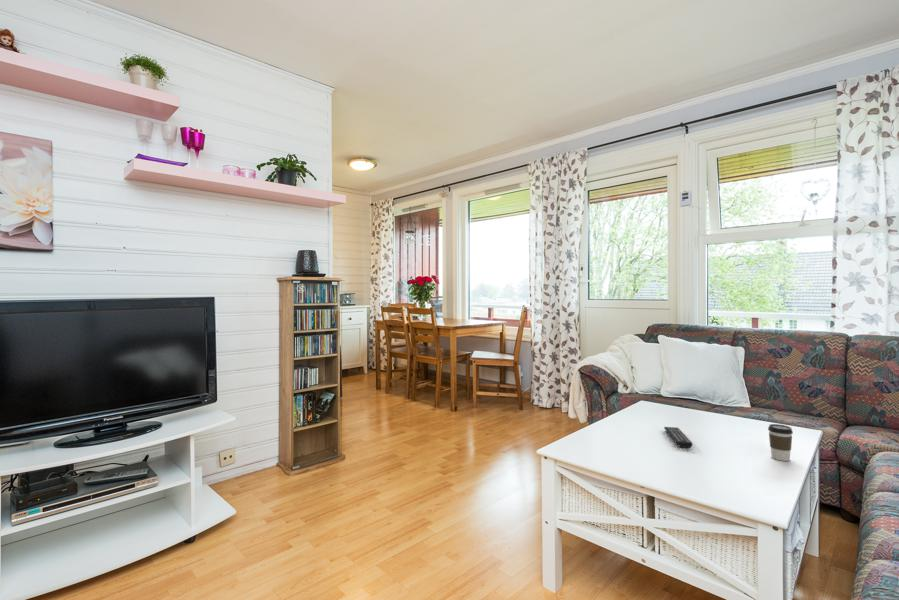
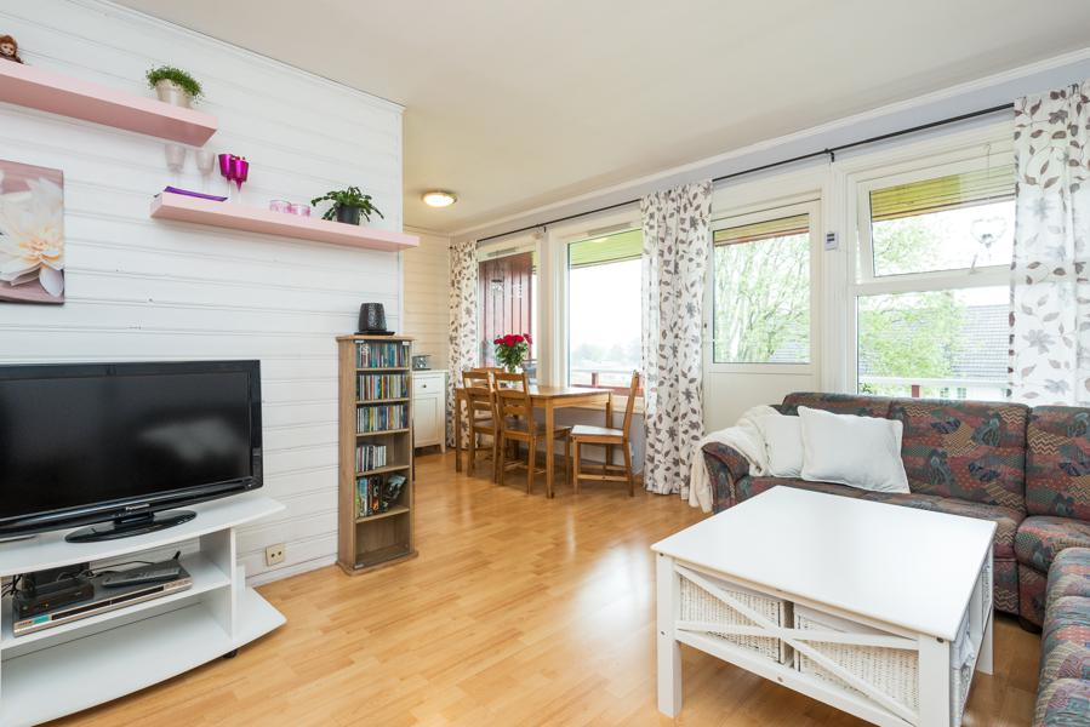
- remote control [663,426,694,449]
- coffee cup [767,423,794,462]
